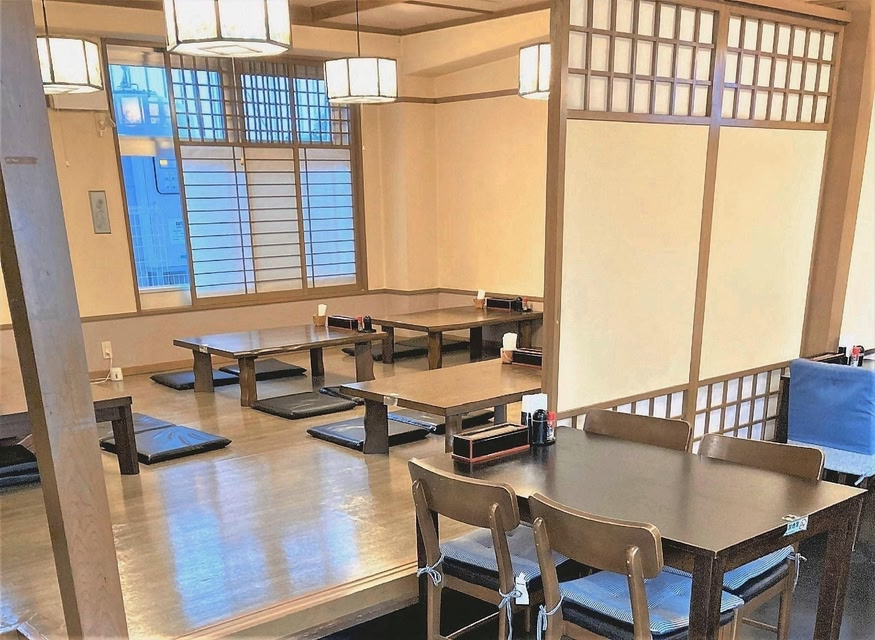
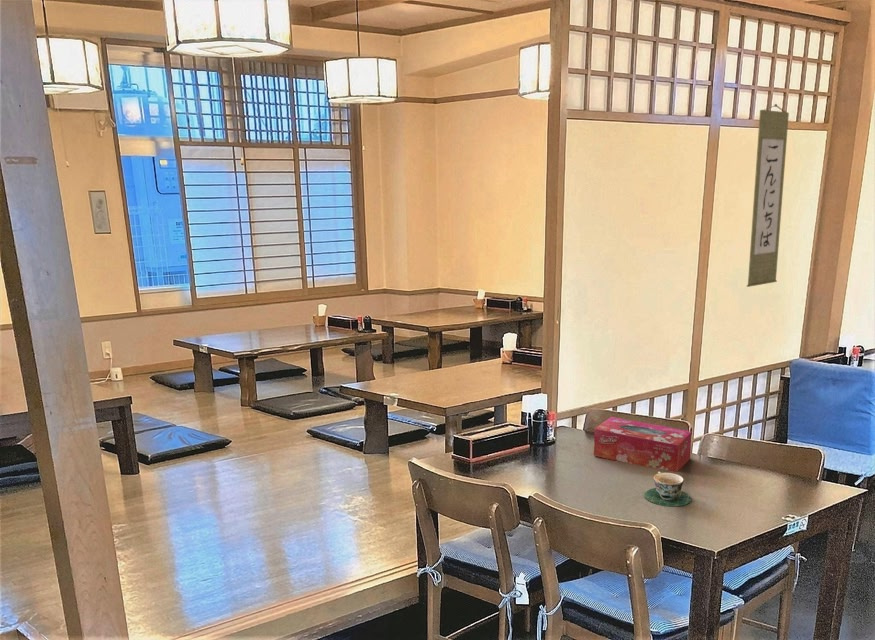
+ tissue box [593,416,693,473]
+ wall scroll [746,103,790,288]
+ teacup [644,471,692,508]
